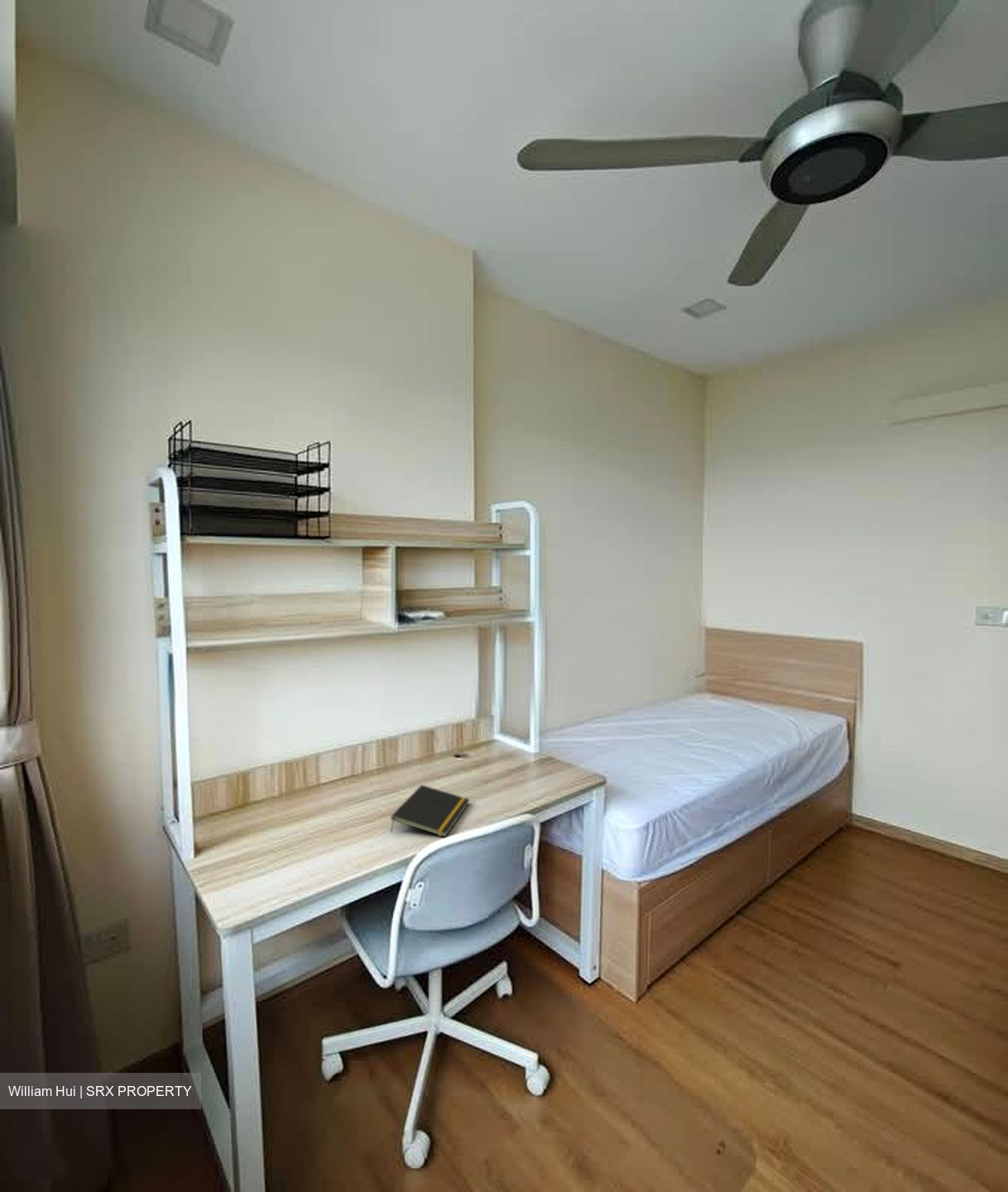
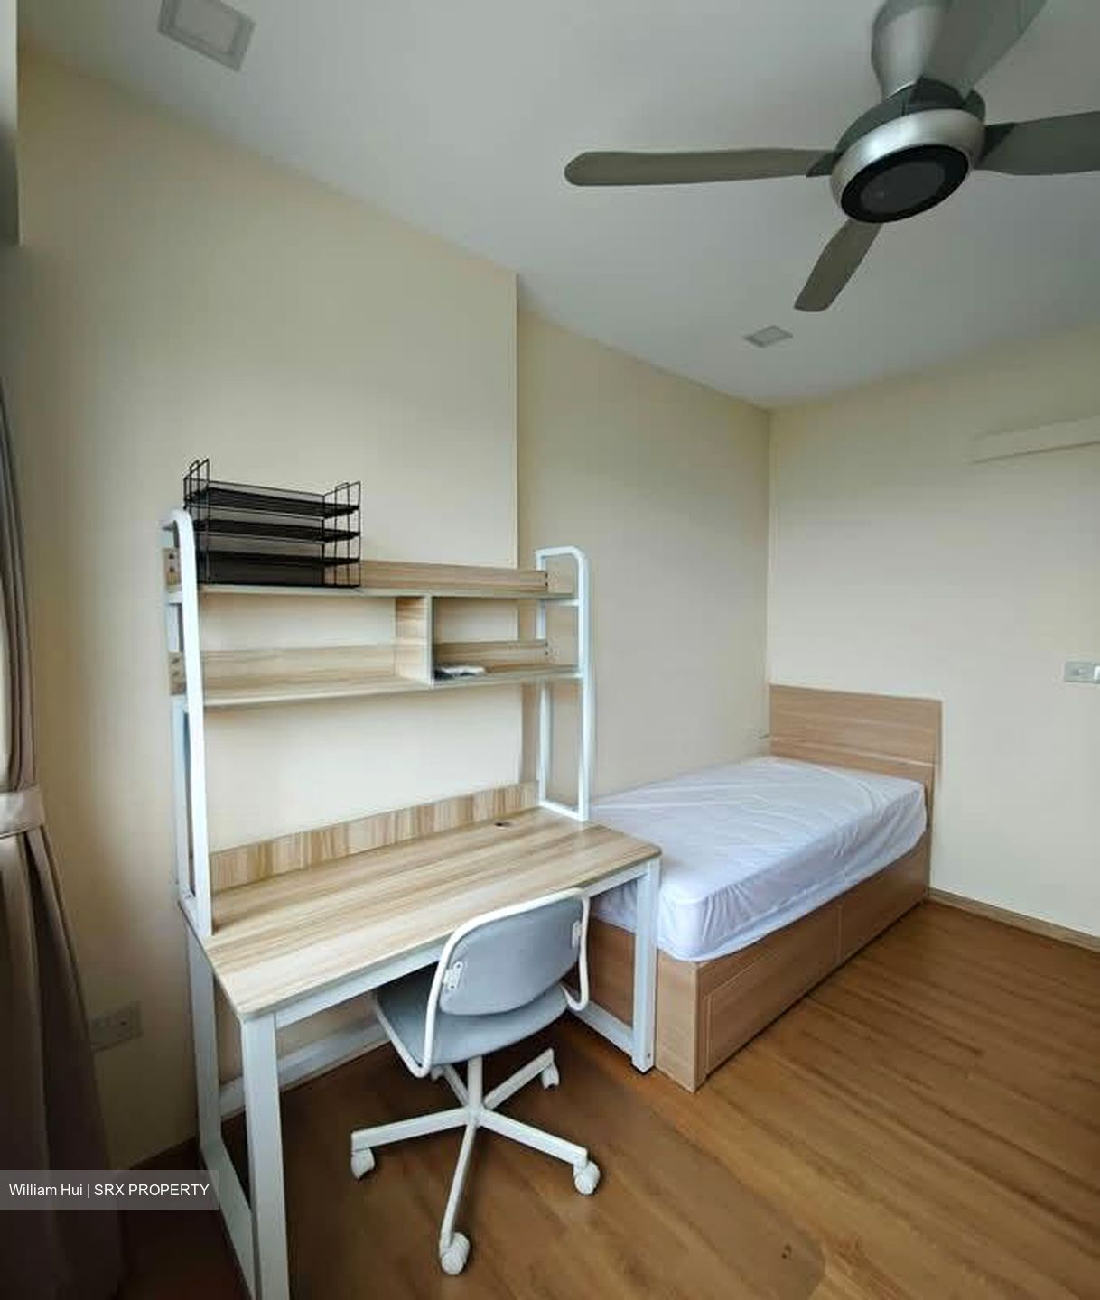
- notepad [390,784,470,838]
